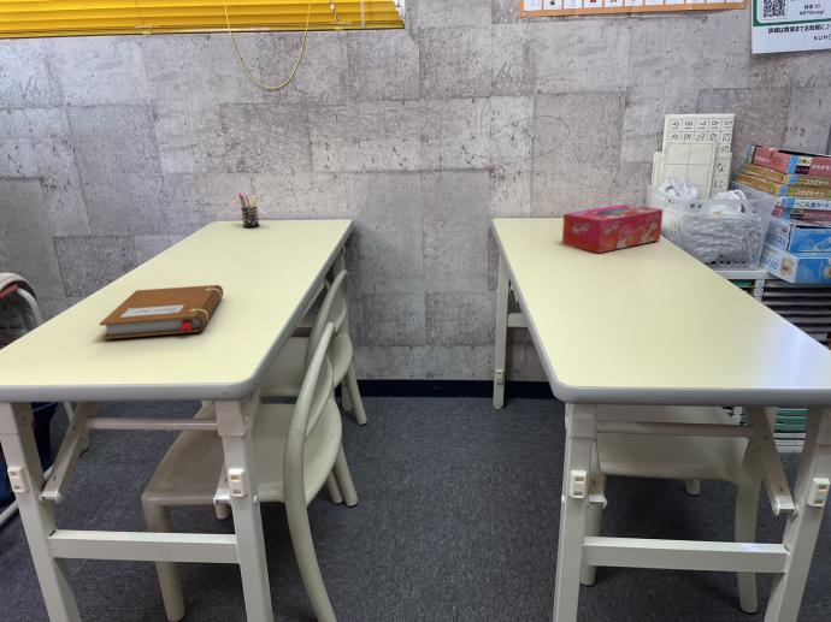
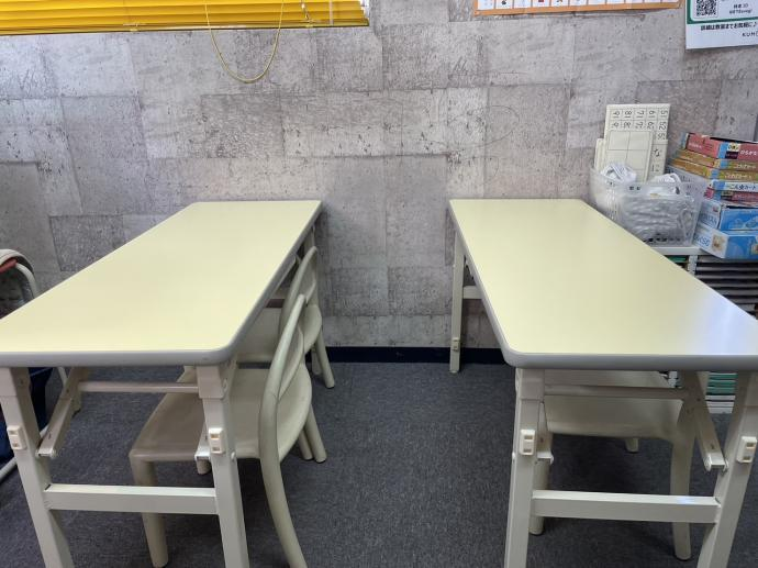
- pen holder [237,192,260,229]
- tissue box [561,203,664,254]
- notebook [99,284,224,340]
